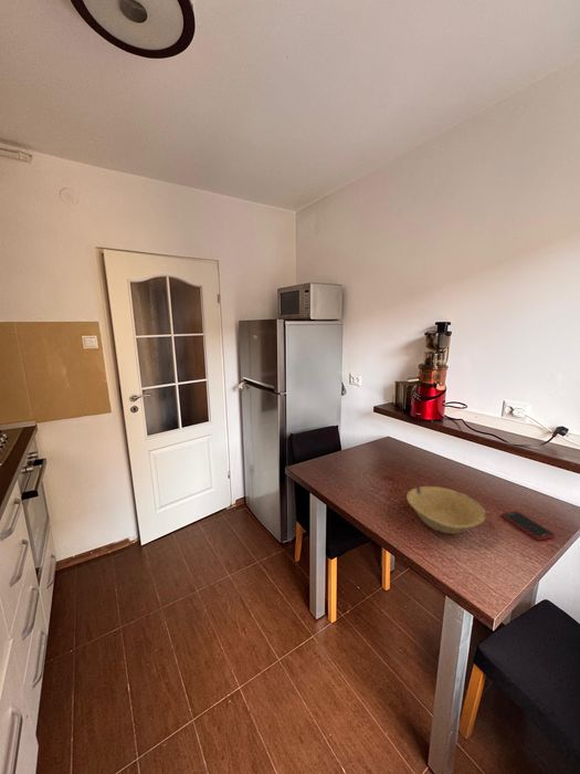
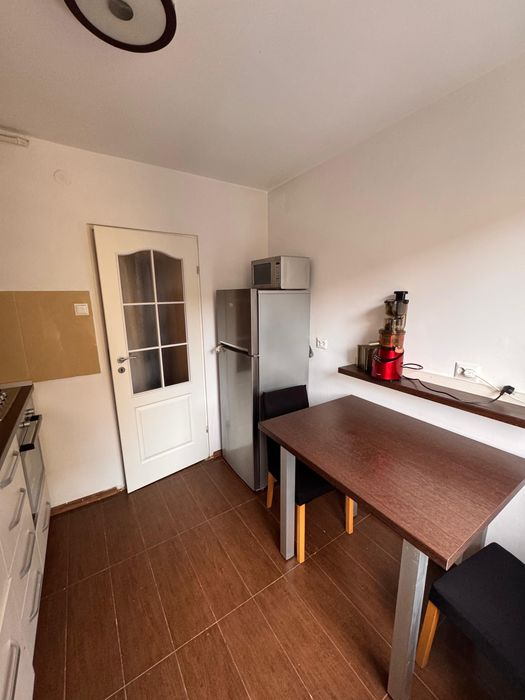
- cell phone [500,510,556,542]
- bowl [405,485,486,535]
